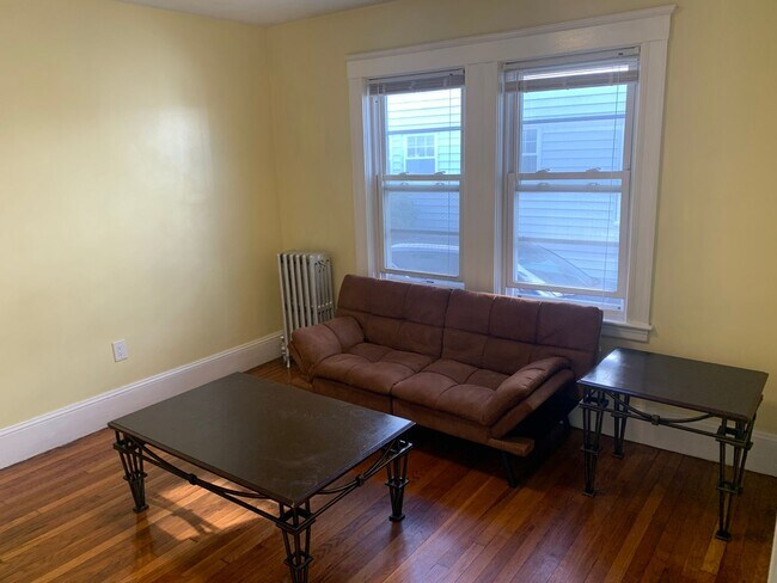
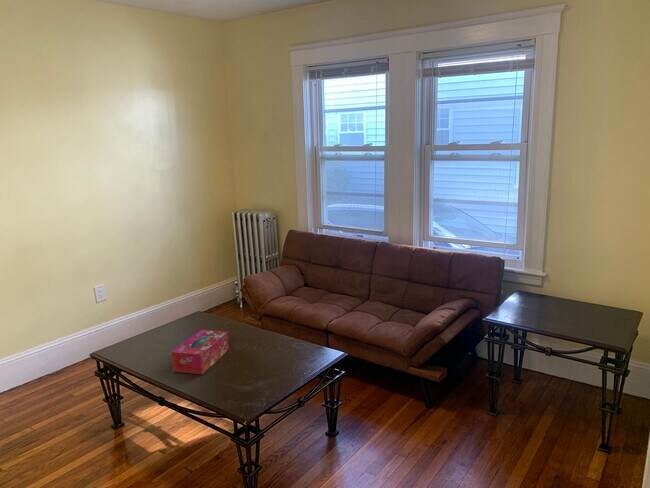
+ tissue box [171,328,230,375]
